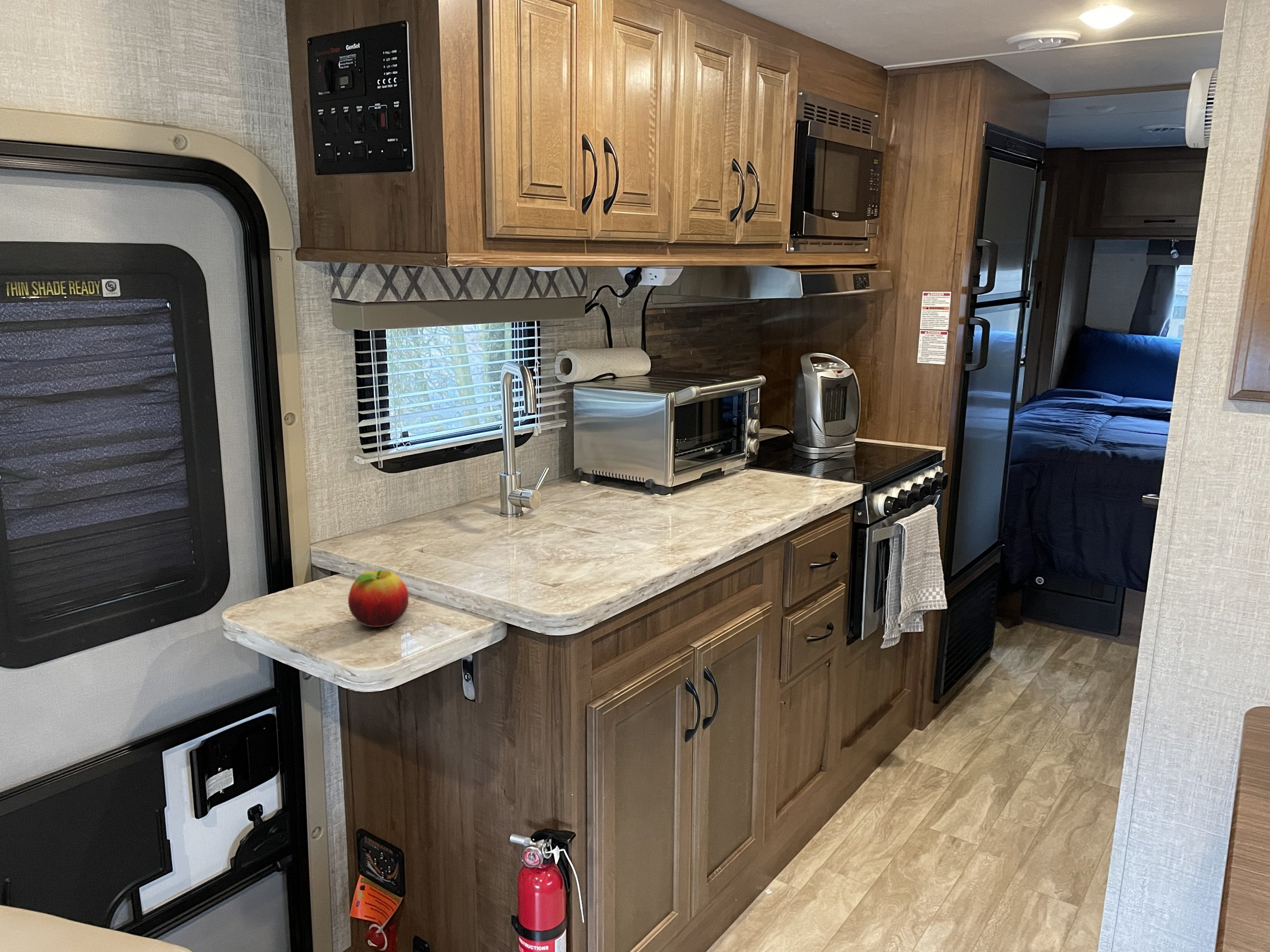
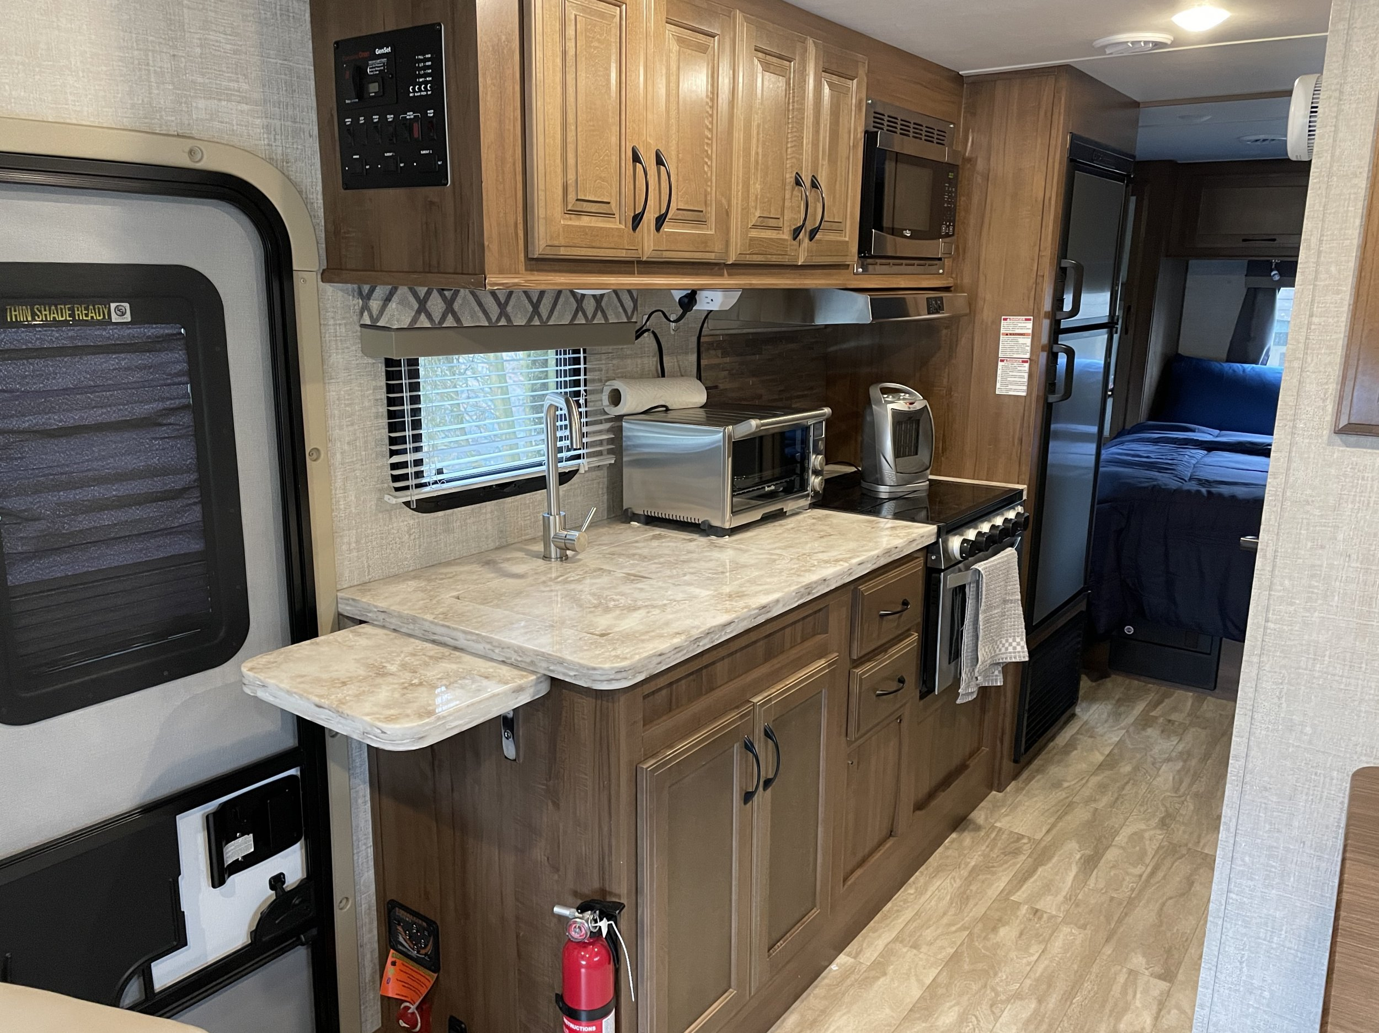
- fruit [347,570,409,628]
